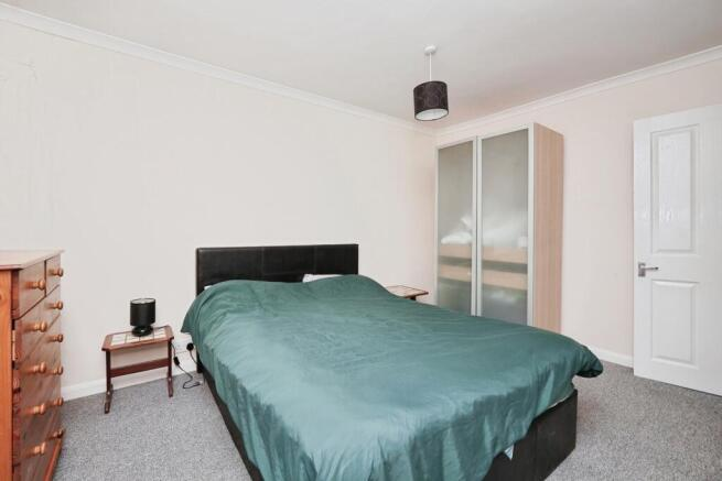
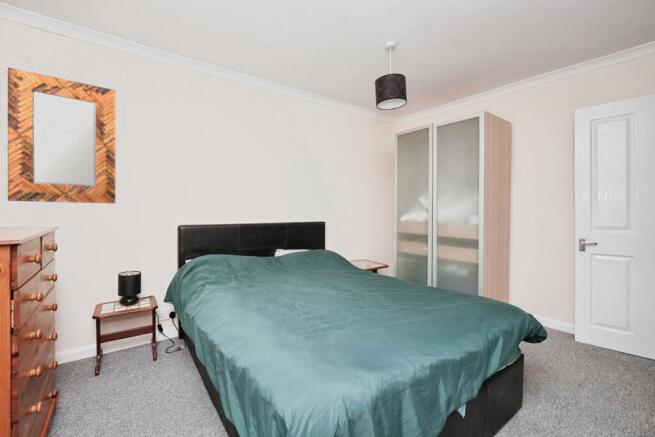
+ home mirror [7,67,116,204]
